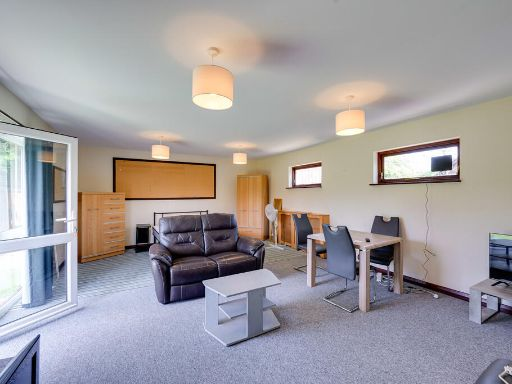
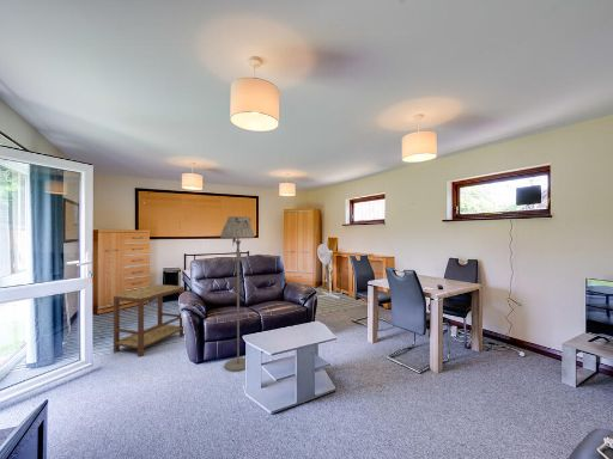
+ floor lamp [219,215,256,373]
+ side table [113,283,186,359]
